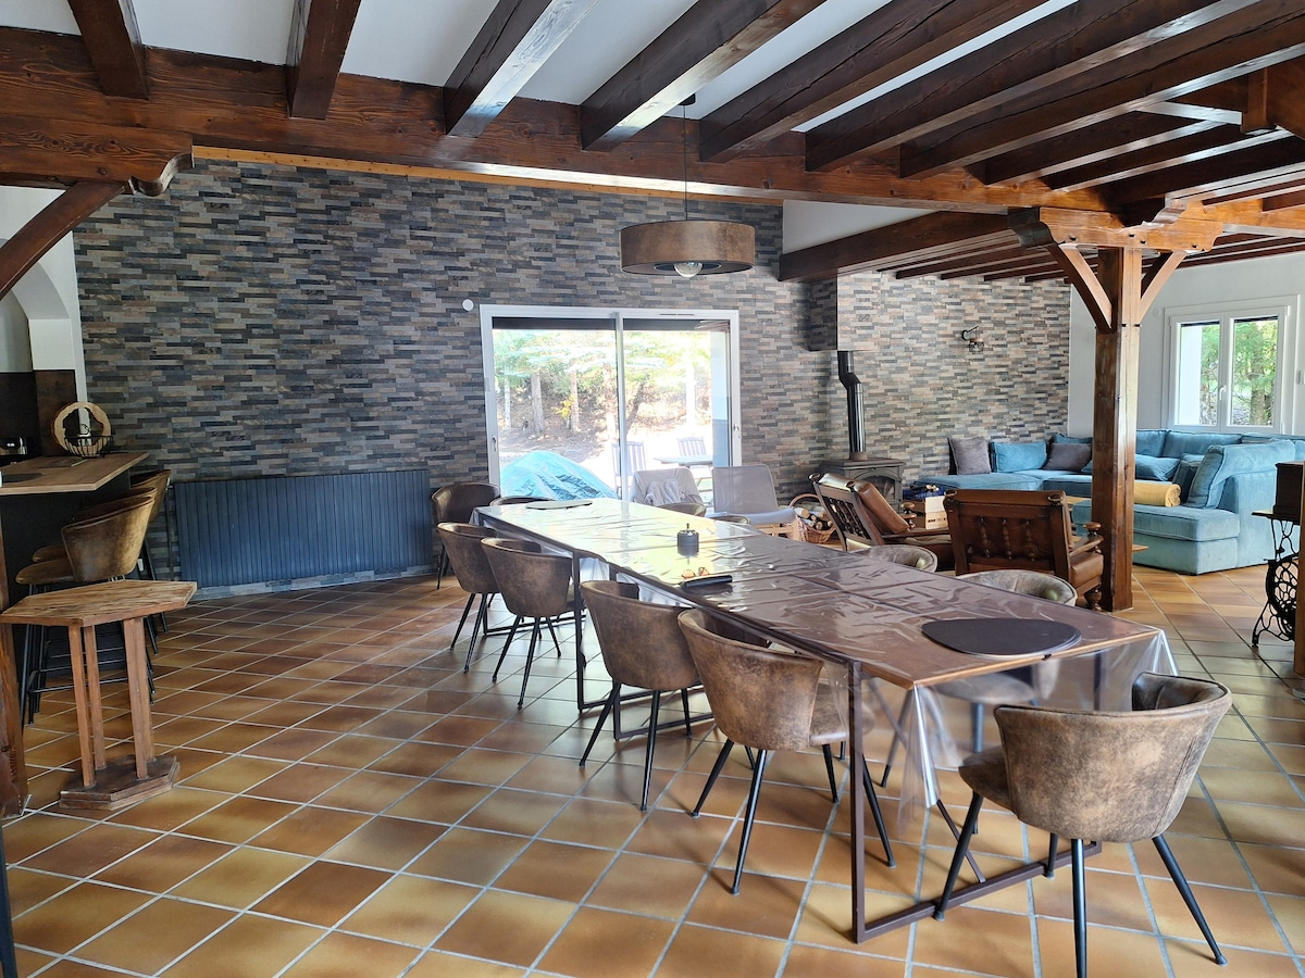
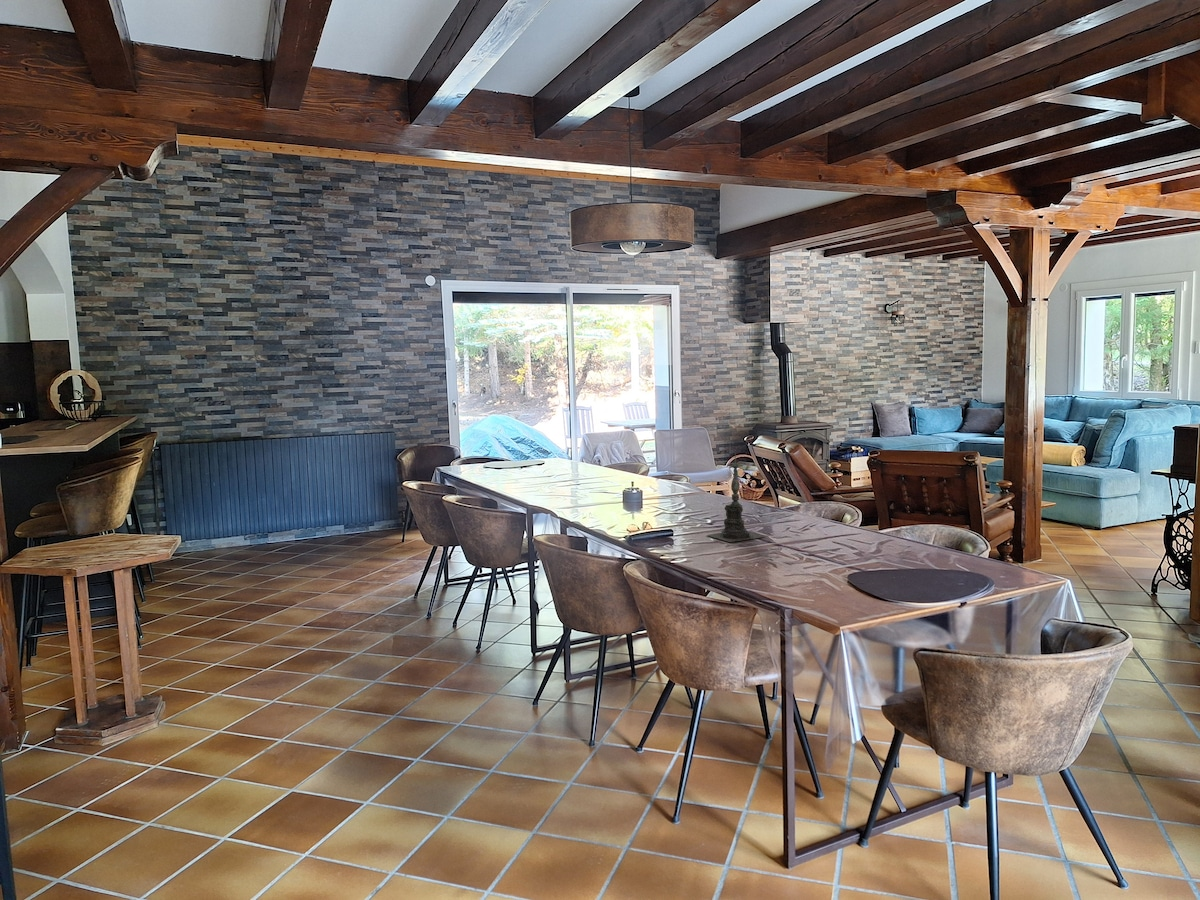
+ candle holder [706,452,765,543]
